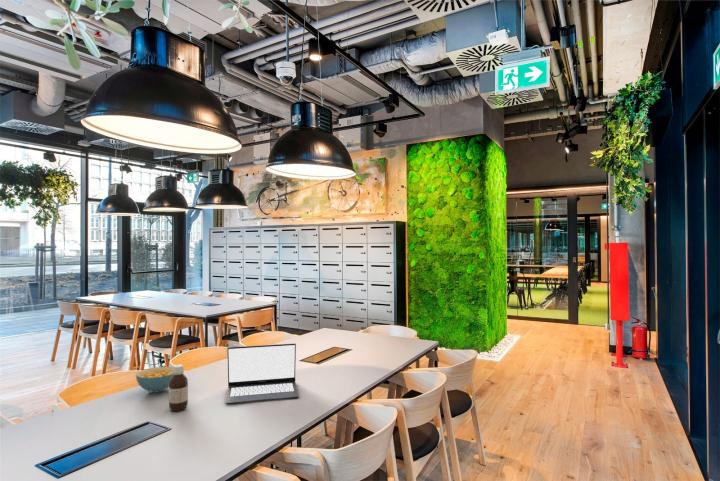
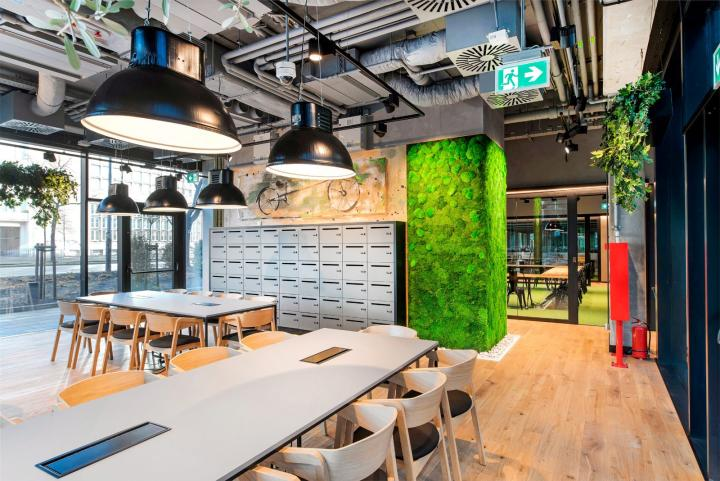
- cereal bowl [135,366,174,394]
- bottle [168,363,189,412]
- laptop [224,342,300,405]
